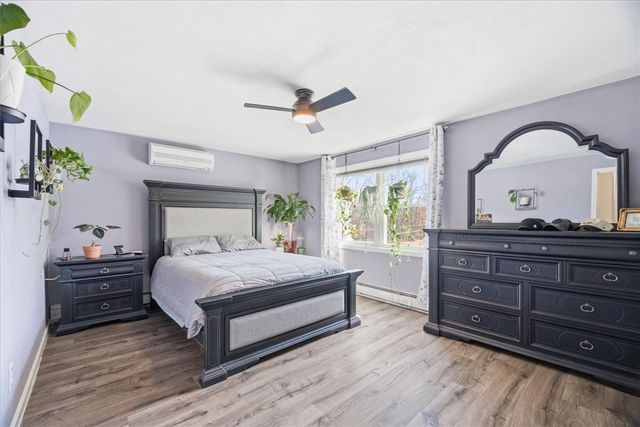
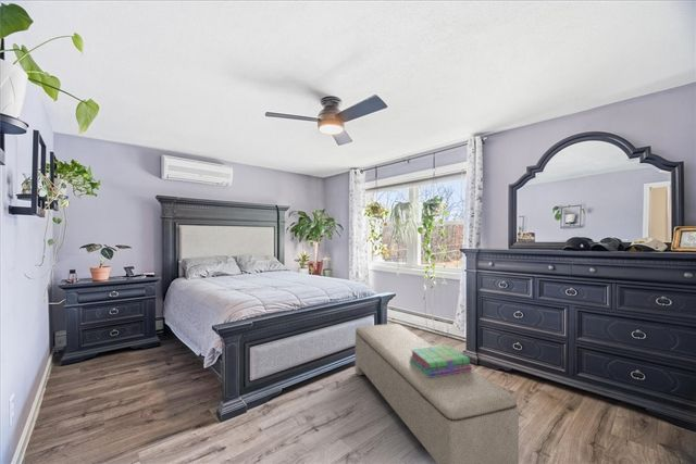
+ bench [355,323,520,464]
+ stack of books [409,344,473,377]
